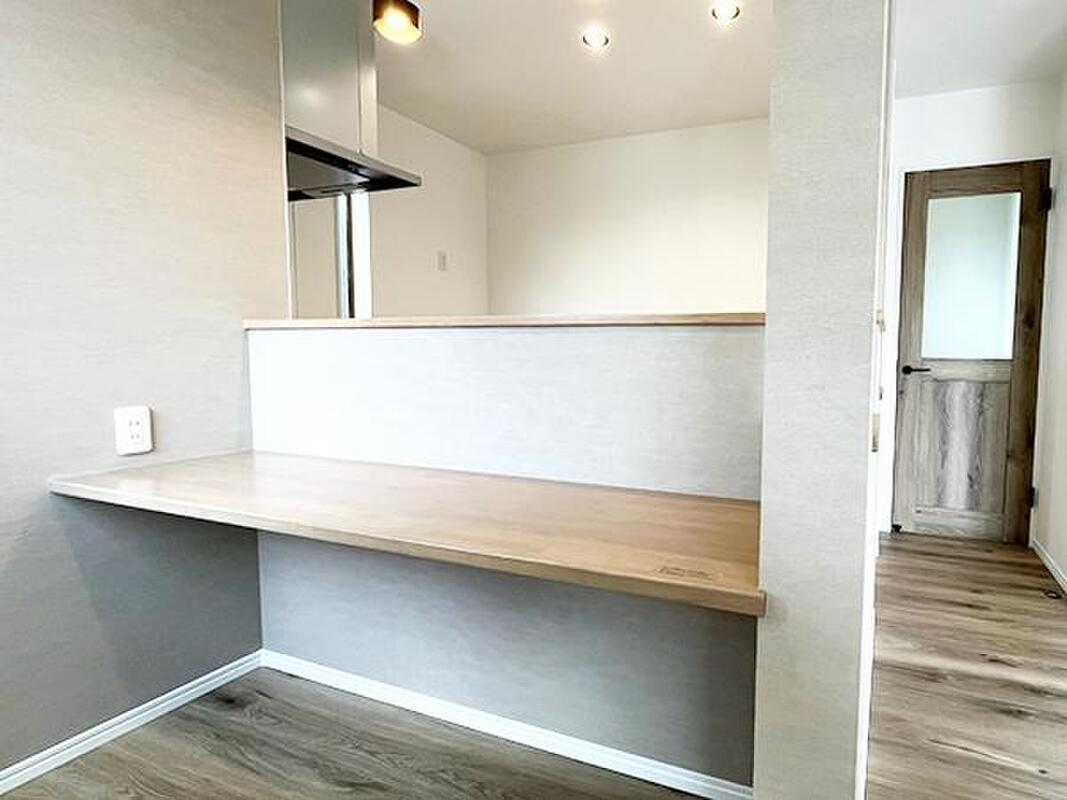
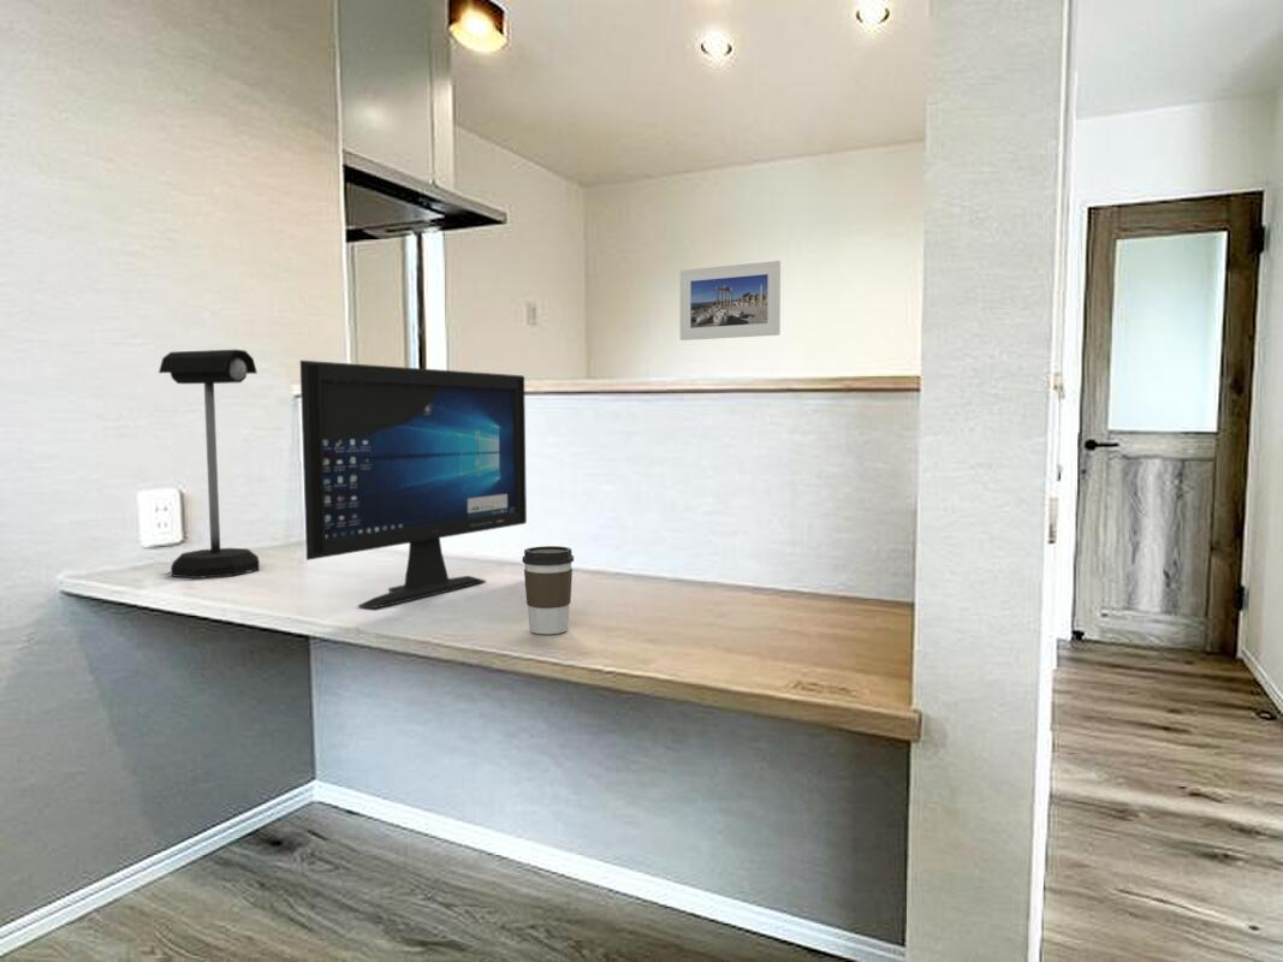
+ computer monitor [299,360,528,610]
+ mailbox [158,349,261,580]
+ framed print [679,260,782,342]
+ coffee cup [521,545,575,635]
